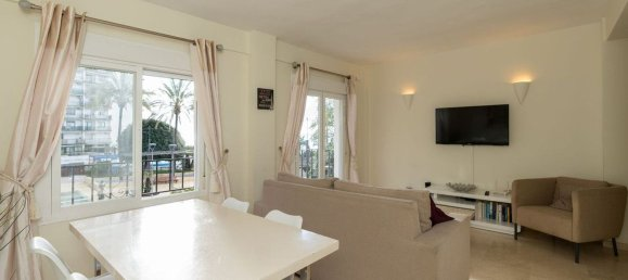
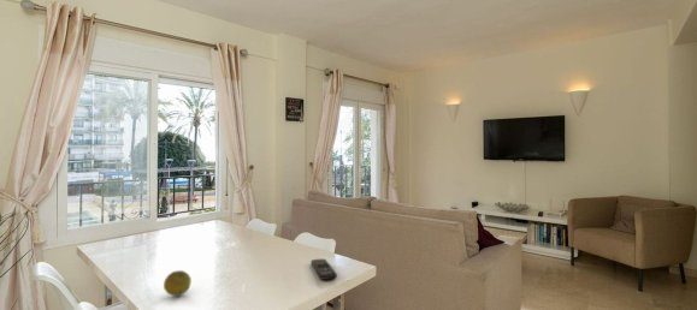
+ remote control [311,258,338,281]
+ fruit [163,269,193,297]
